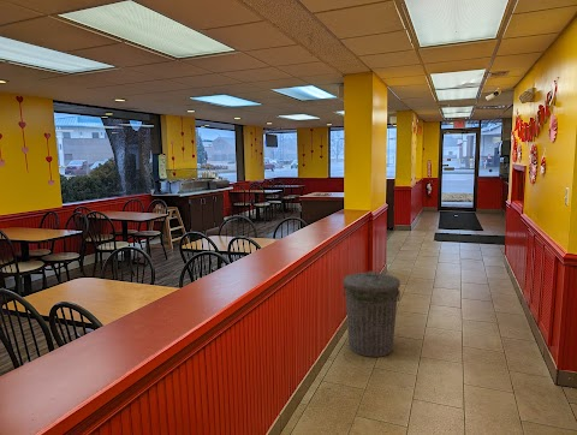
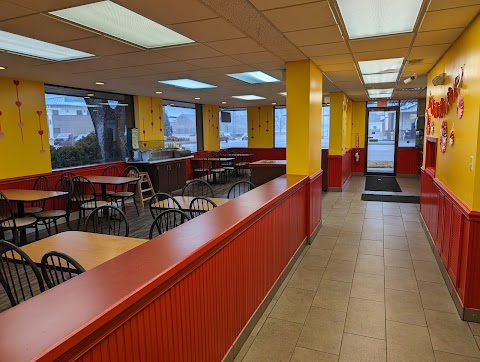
- trash can [343,270,401,358]
